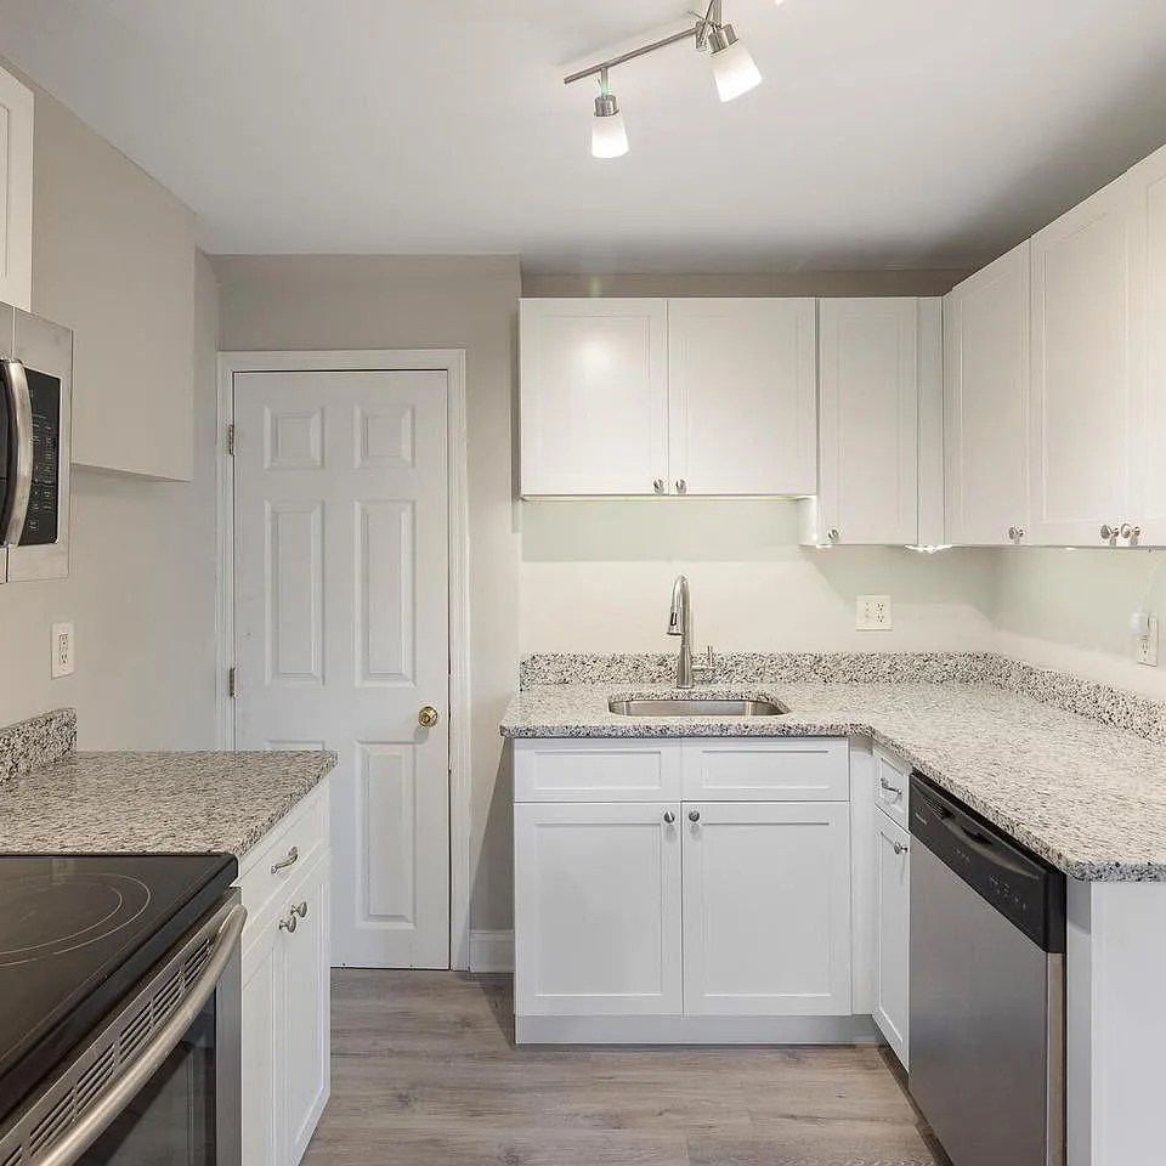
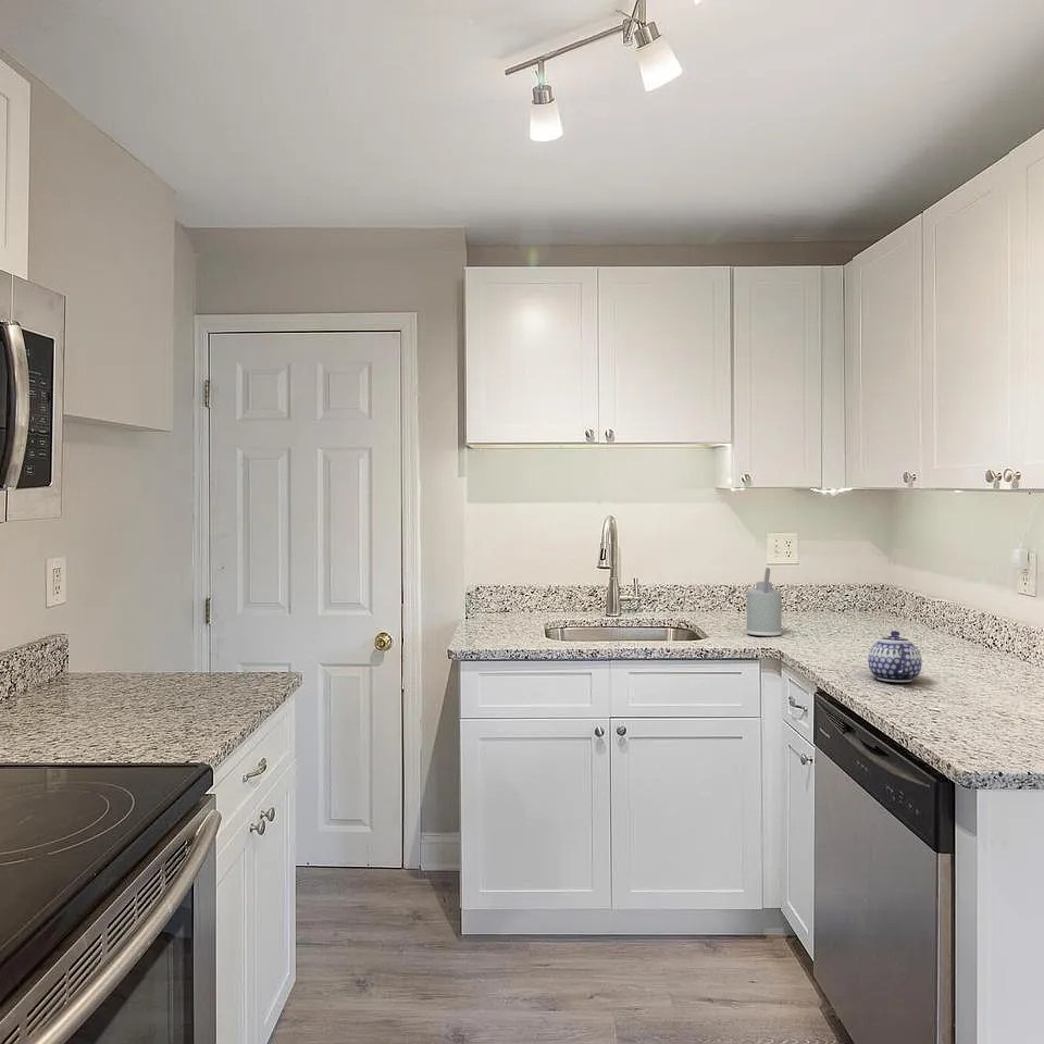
+ teapot [867,630,923,683]
+ soap dispenser [746,567,783,637]
